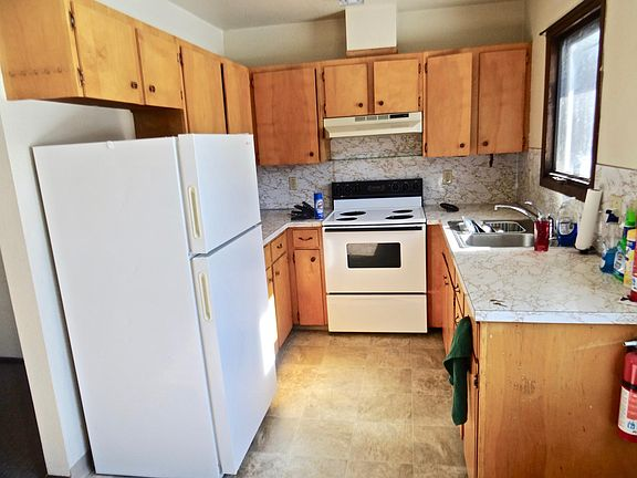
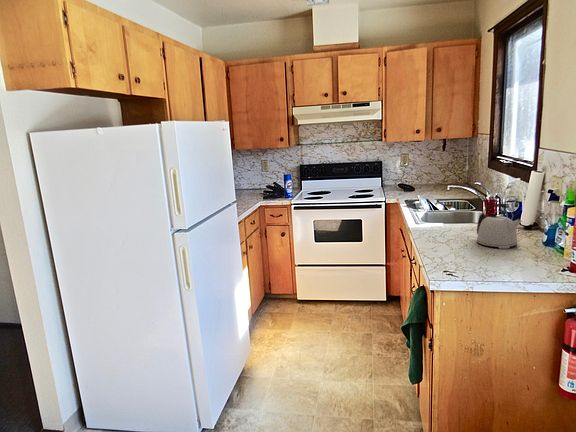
+ kettle [476,203,522,250]
